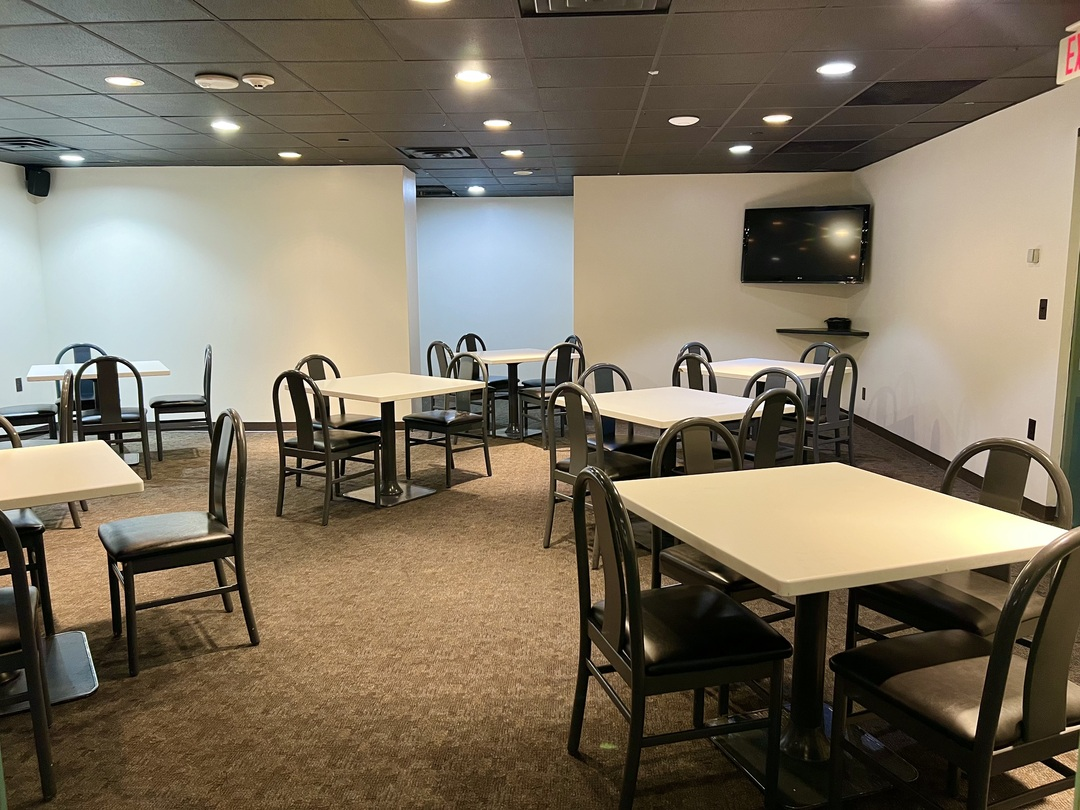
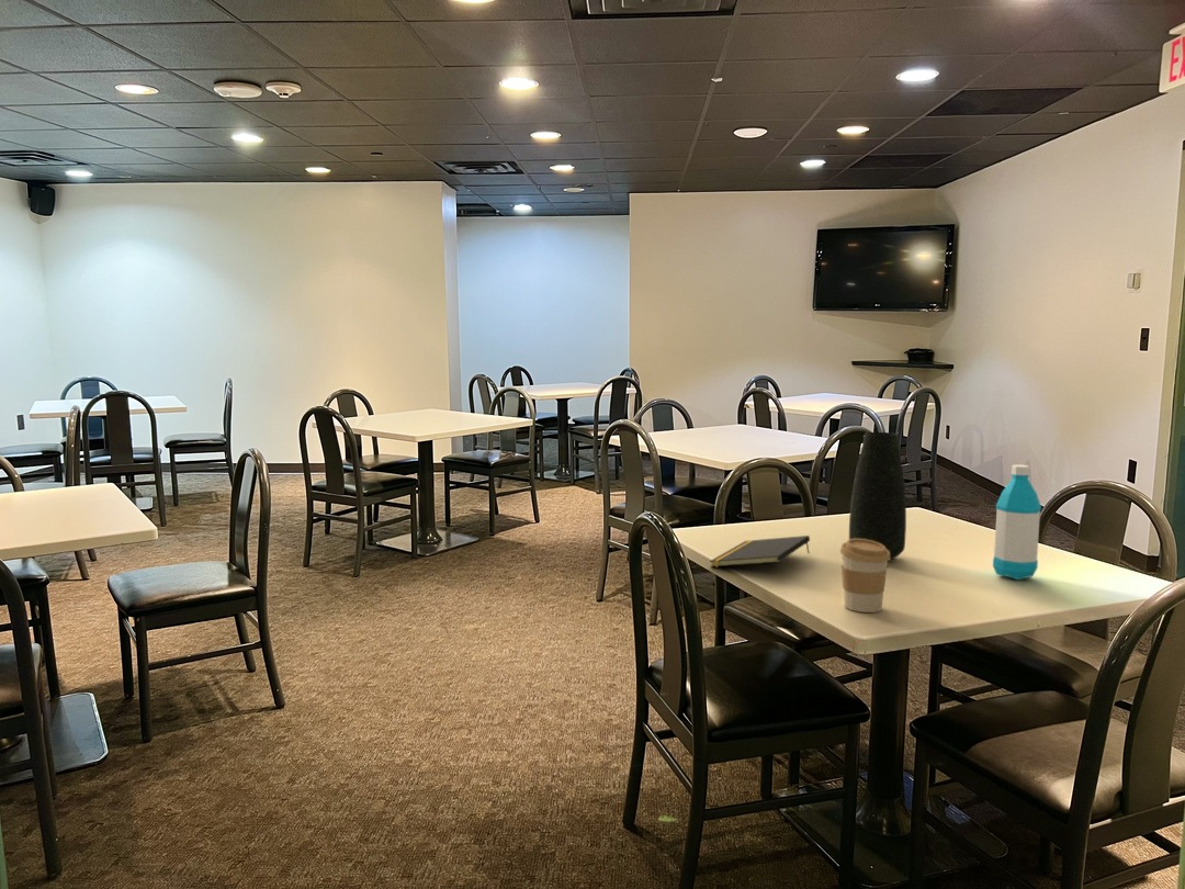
+ coffee cup [839,539,890,614]
+ water bottle [992,463,1042,581]
+ vase [848,431,907,561]
+ notepad [709,534,811,569]
